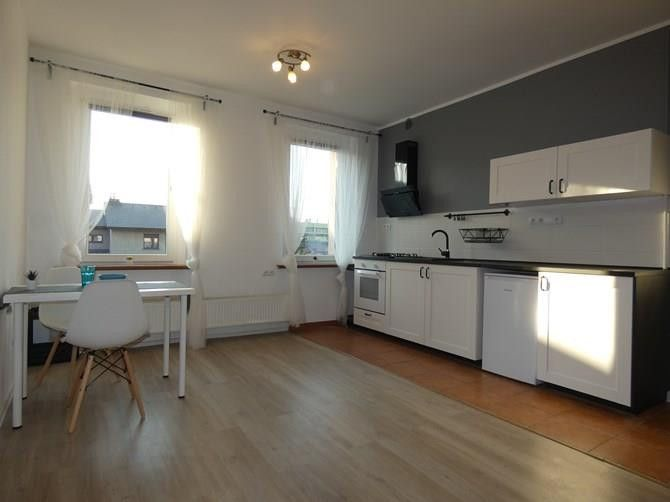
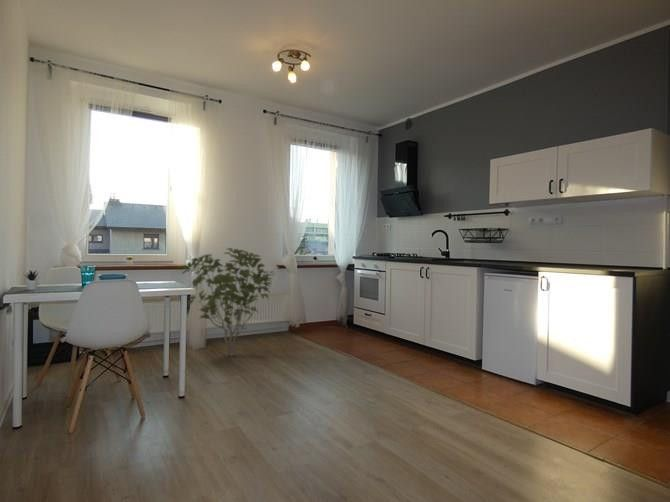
+ shrub [180,247,273,357]
